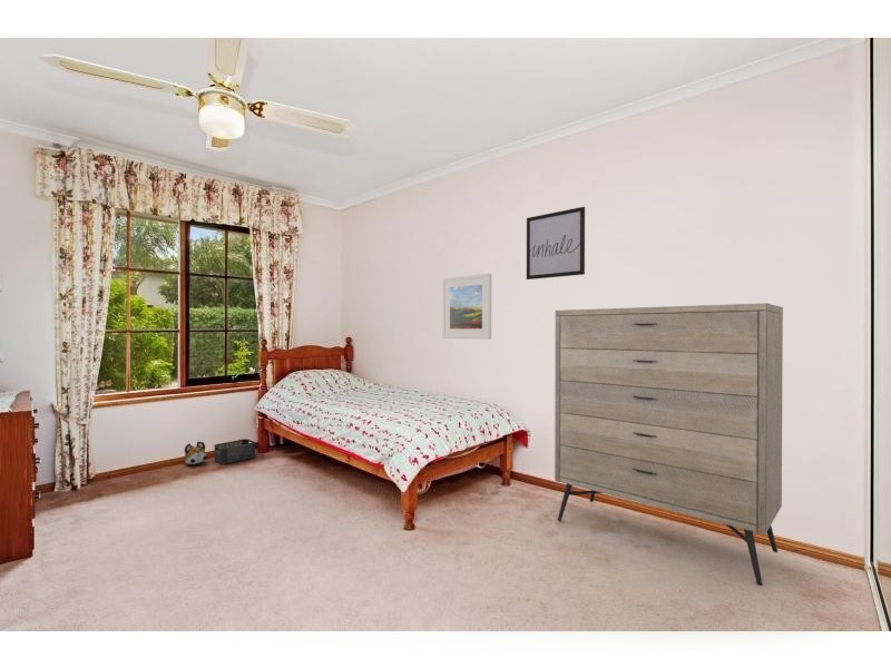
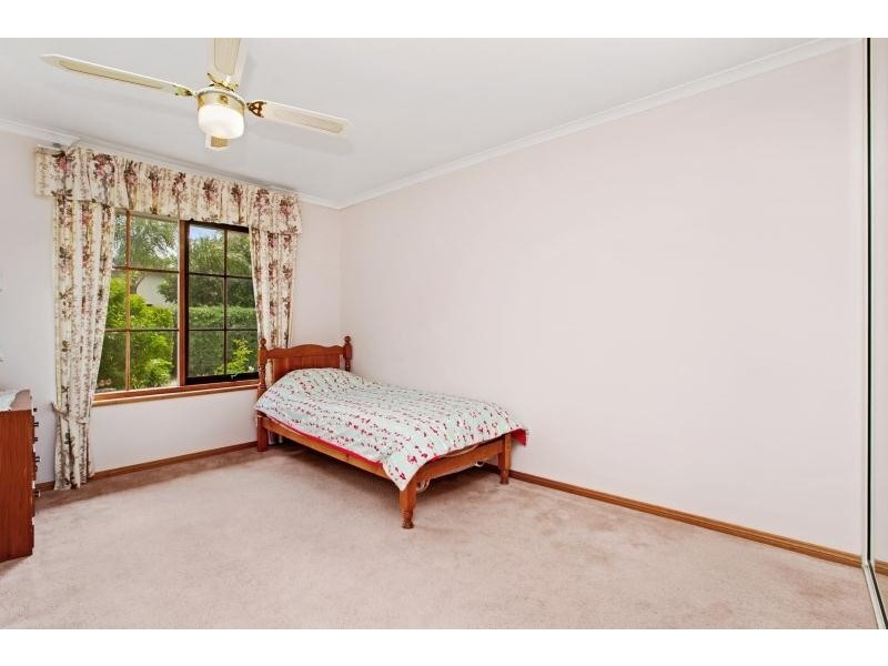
- wall art [526,206,586,281]
- dresser [554,302,784,587]
- storage bin [213,438,256,465]
- plush toy [184,441,208,465]
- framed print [441,273,492,341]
